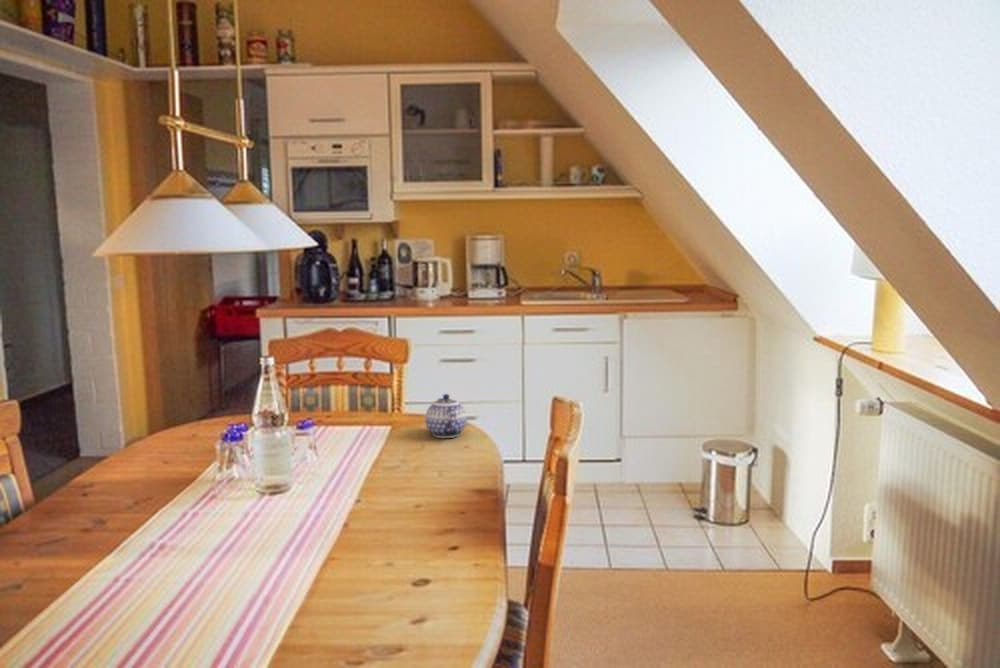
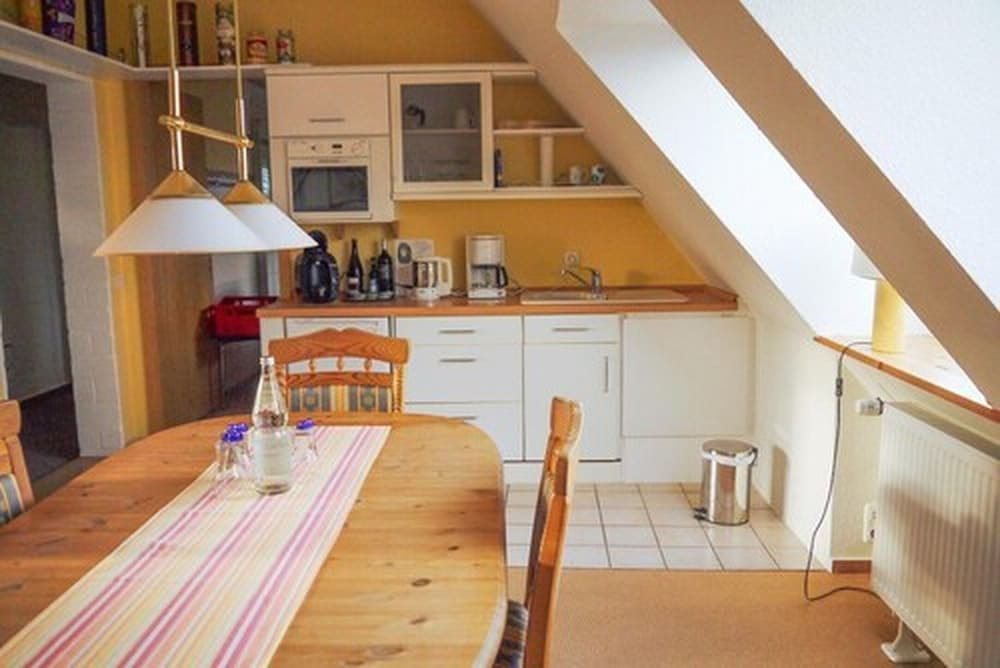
- teapot [424,393,468,439]
